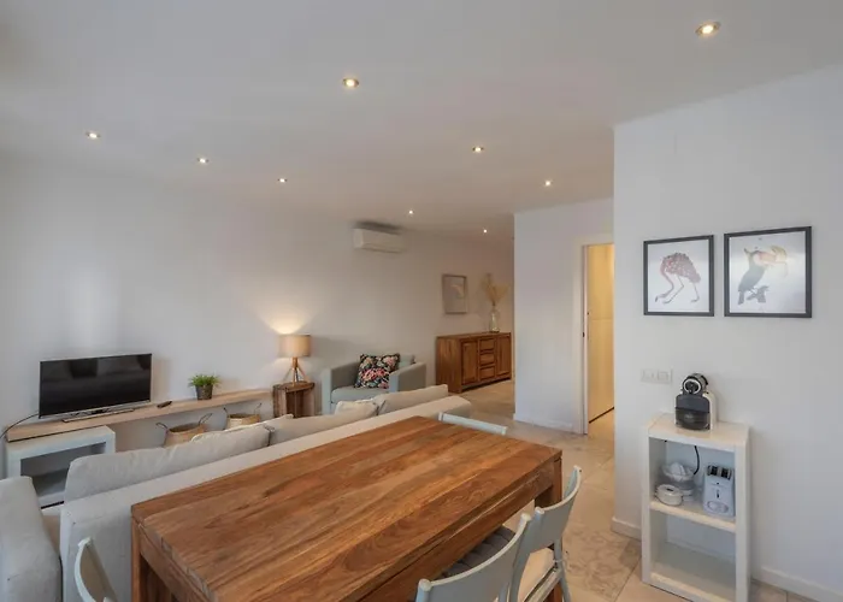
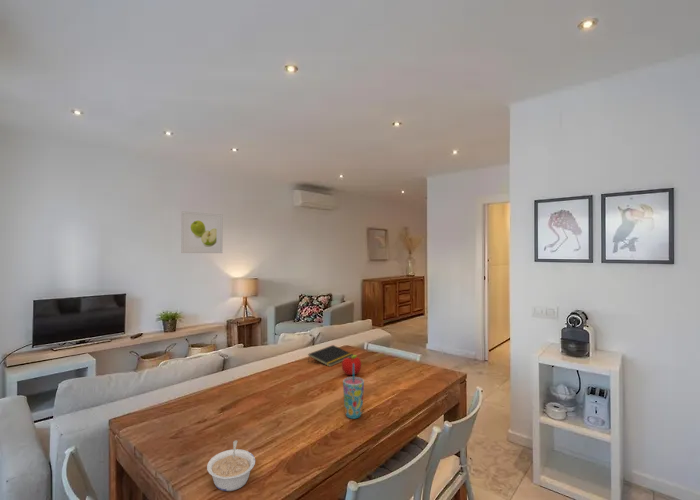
+ cup [342,363,365,420]
+ fruit [341,354,362,376]
+ legume [206,439,256,492]
+ notepad [307,344,355,368]
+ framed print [180,210,224,254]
